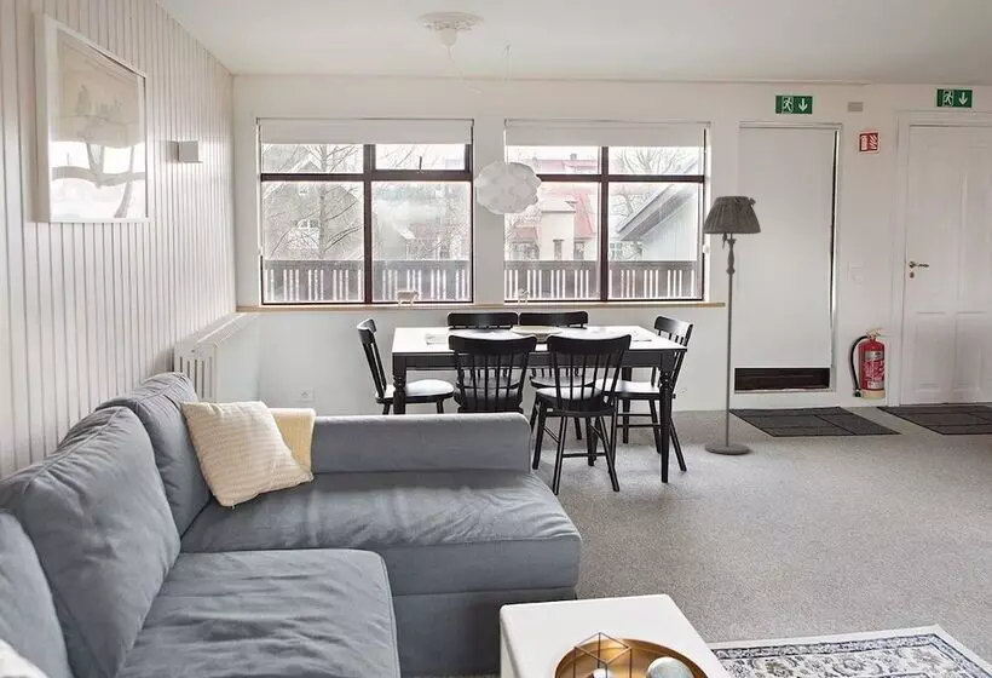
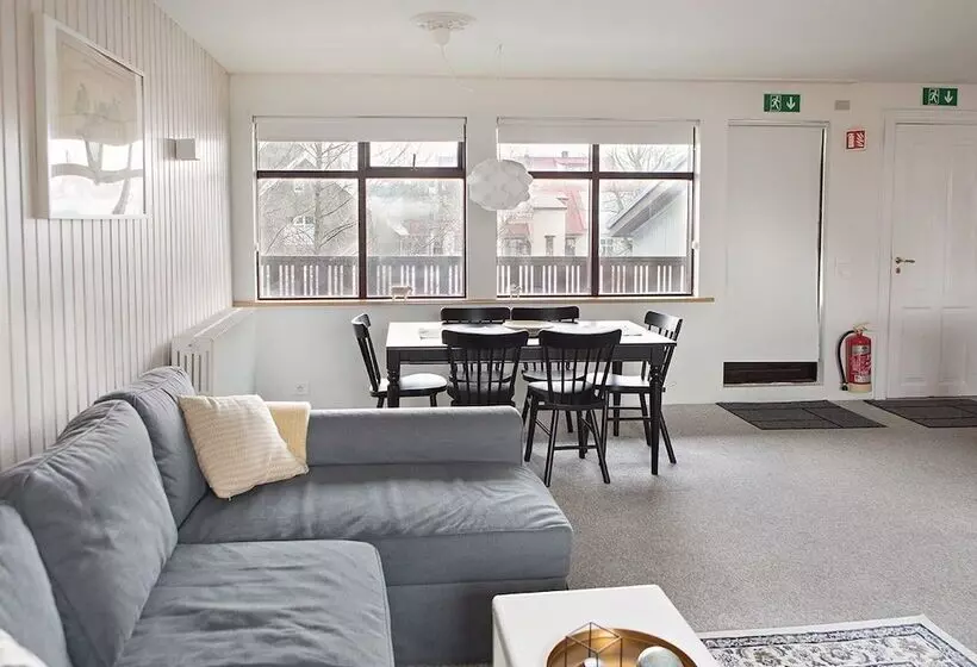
- floor lamp [700,195,762,455]
